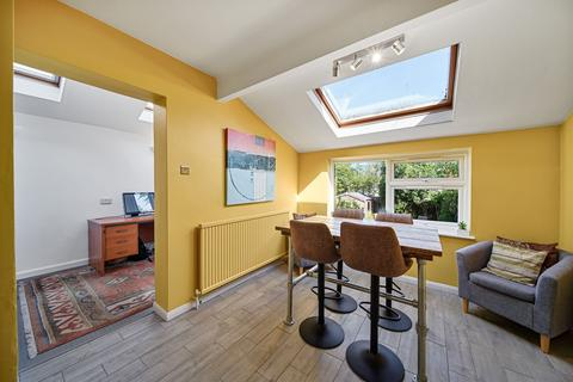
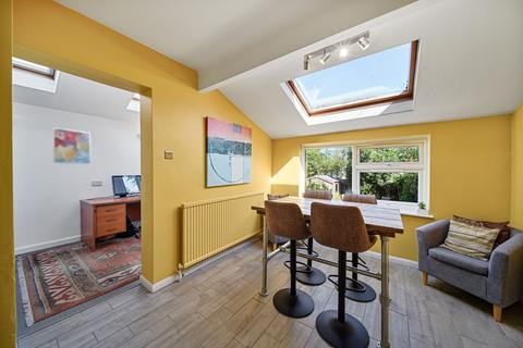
+ wall art [52,126,92,165]
